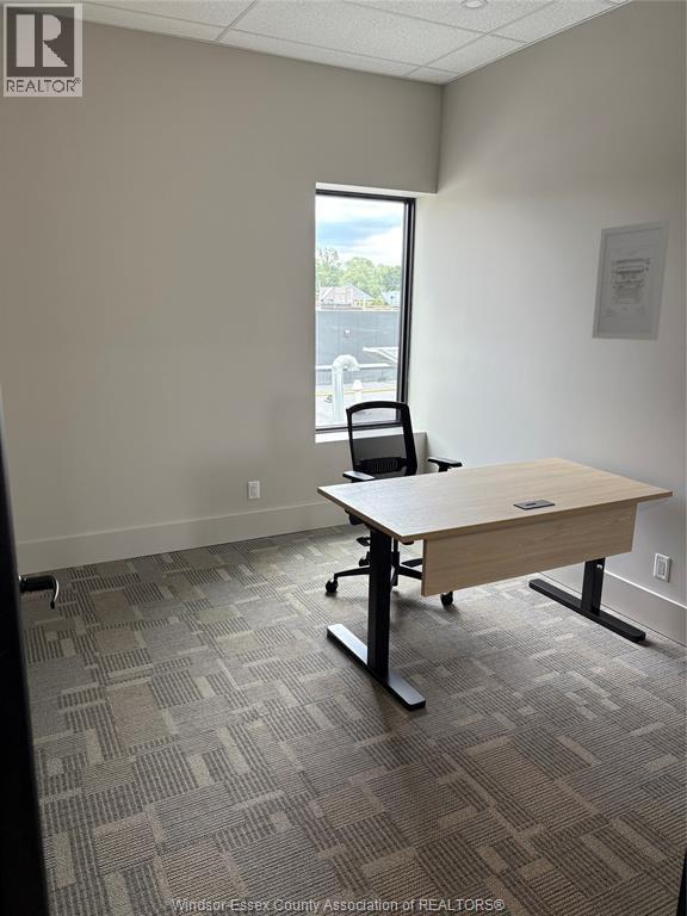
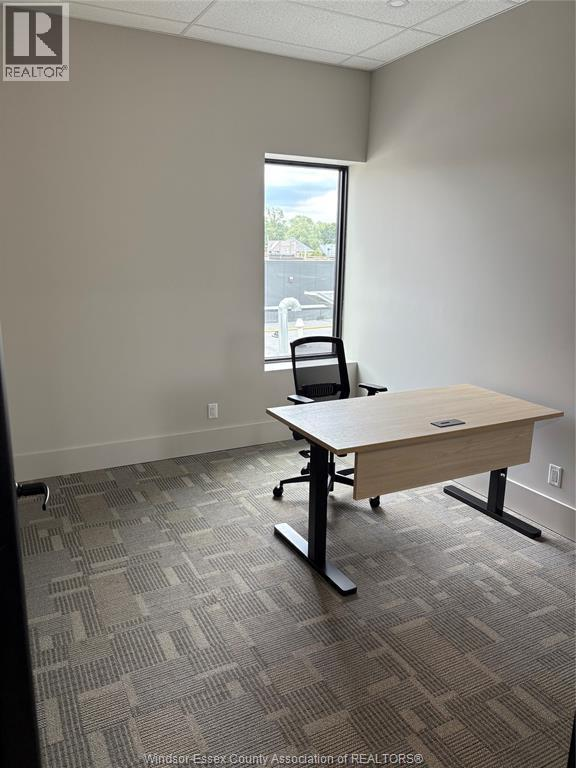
- wall art [590,218,671,341]
